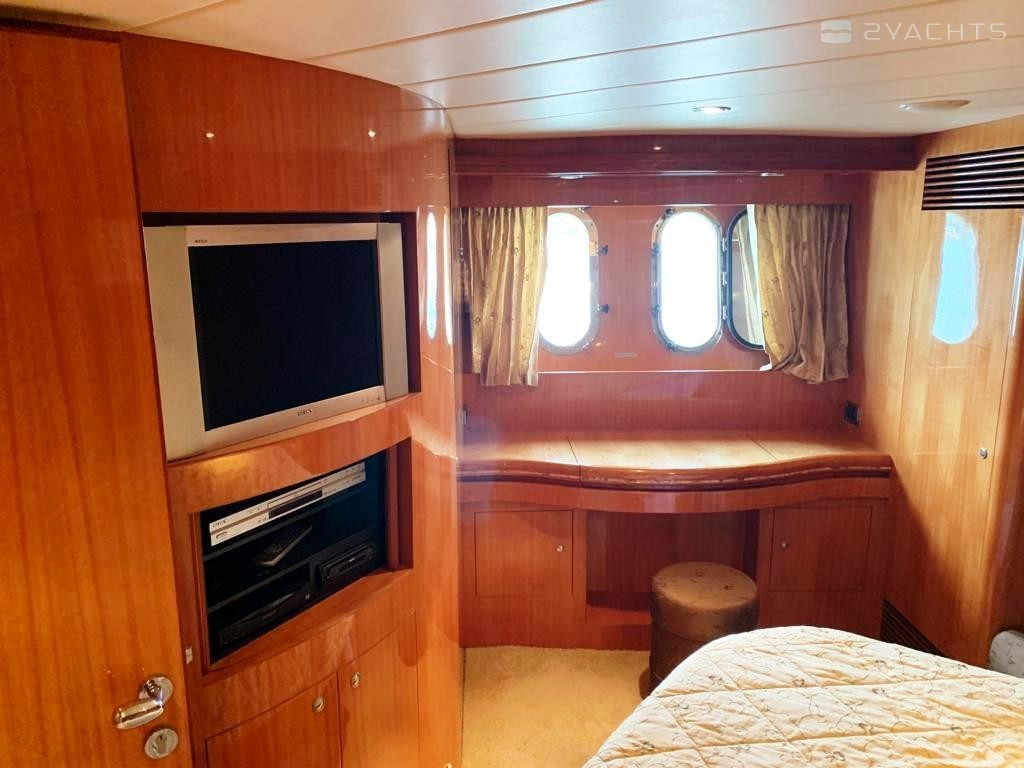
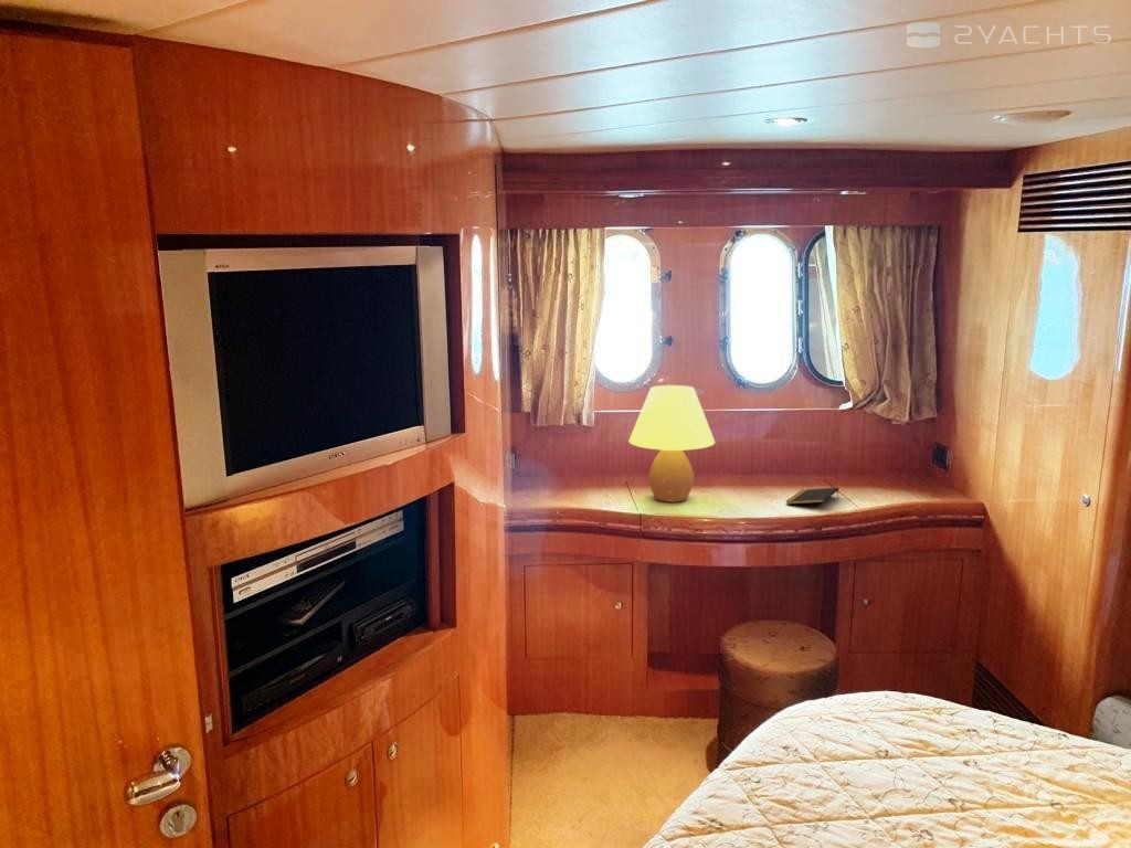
+ notepad [785,486,841,506]
+ table lamp [627,384,716,504]
